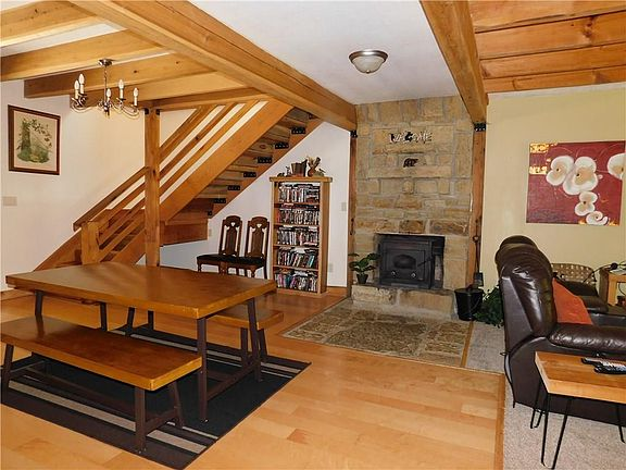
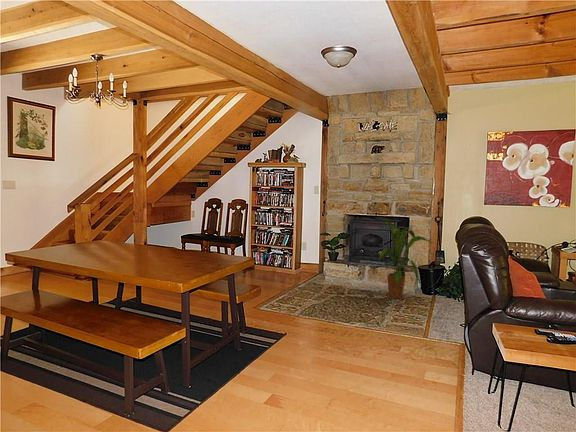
+ house plant [377,216,435,300]
